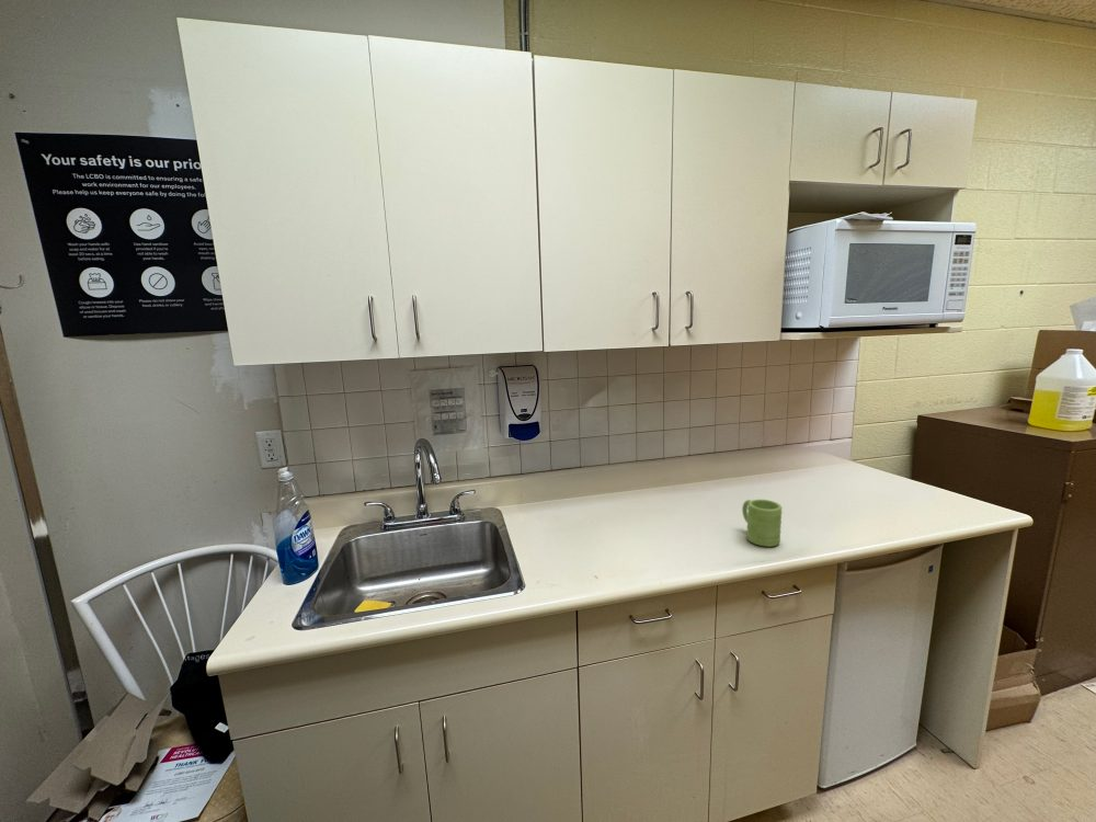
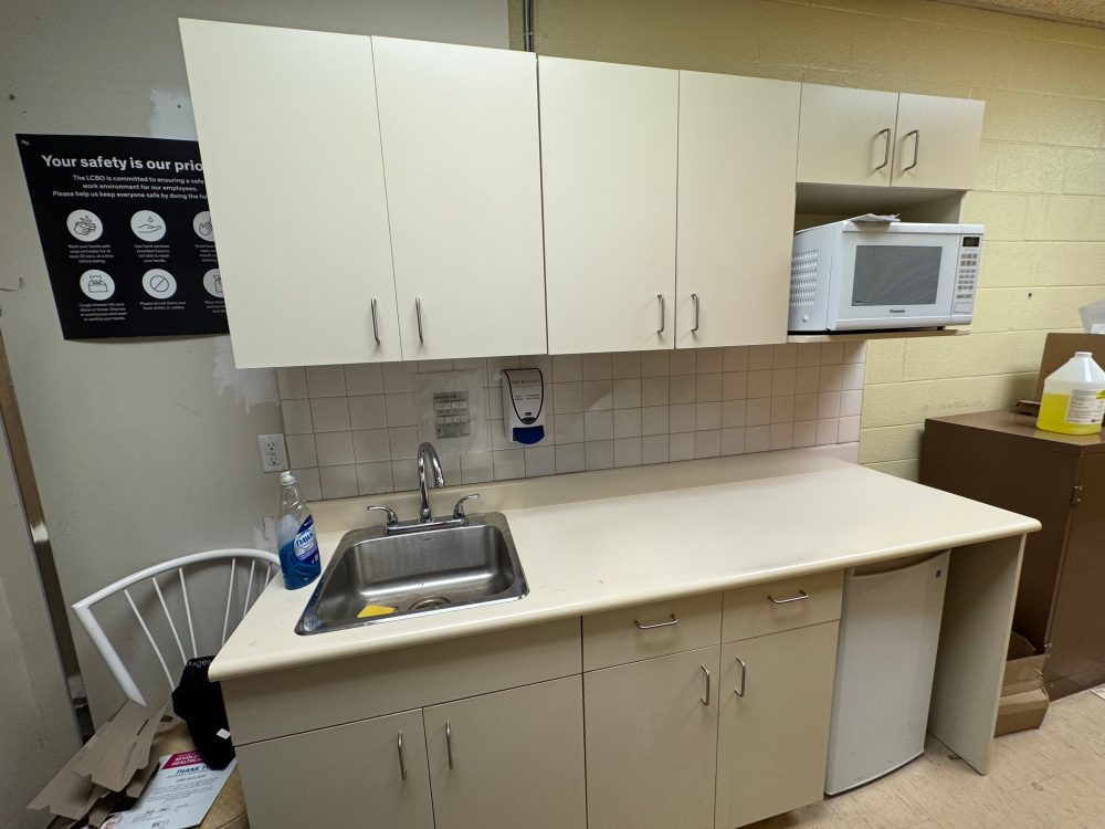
- mug [741,499,784,548]
